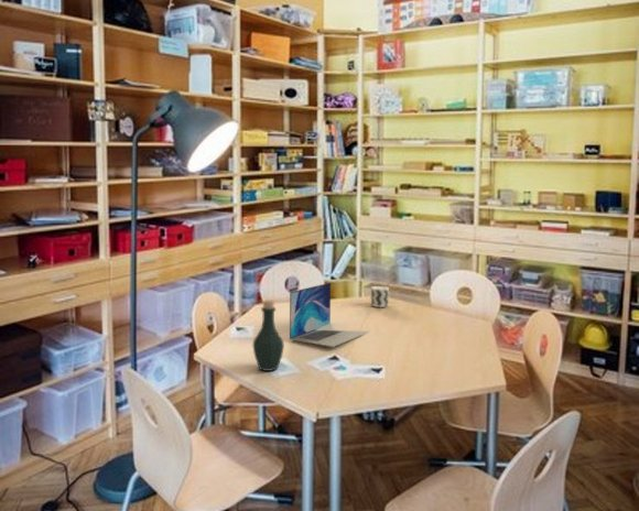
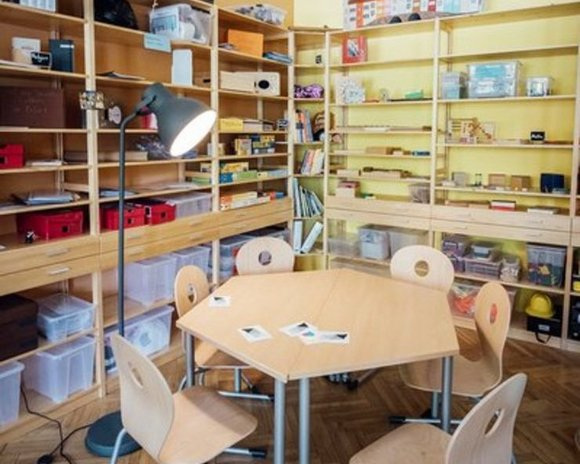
- laptop [289,282,370,348]
- bottle [251,300,285,372]
- cup [370,285,390,308]
